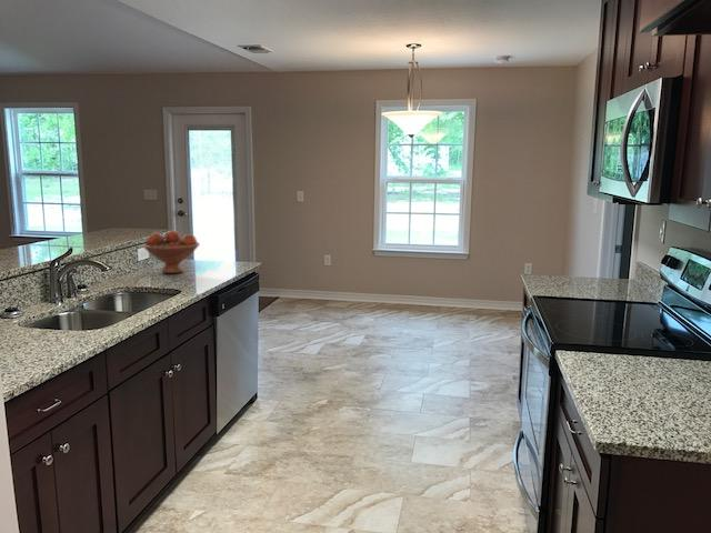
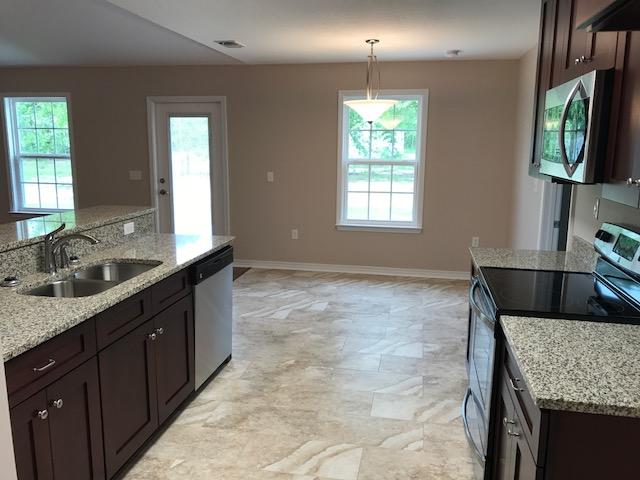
- fruit bowl [141,230,201,274]
